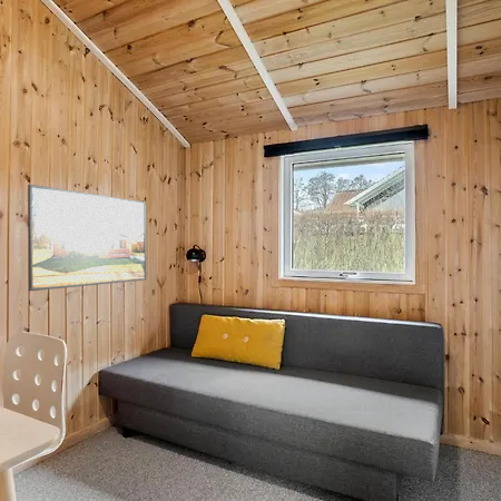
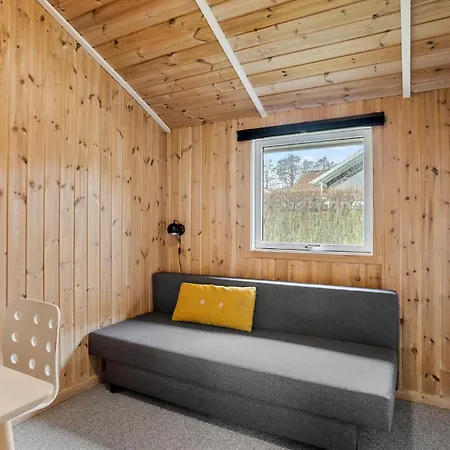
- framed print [27,184,147,292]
